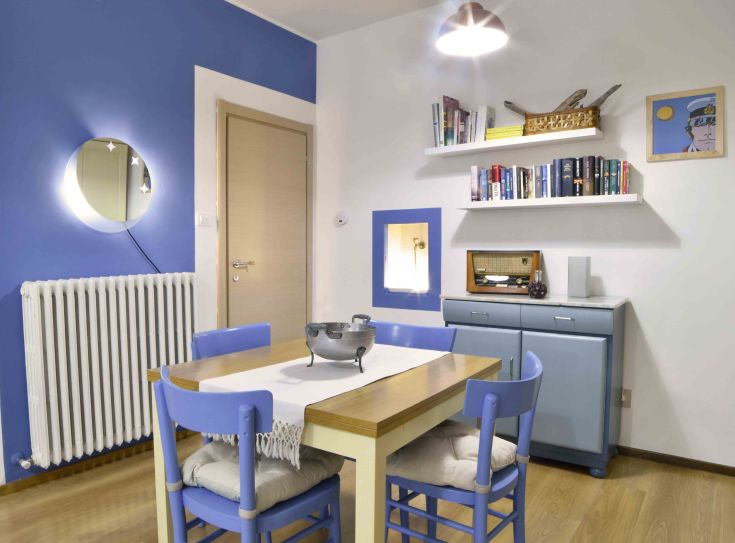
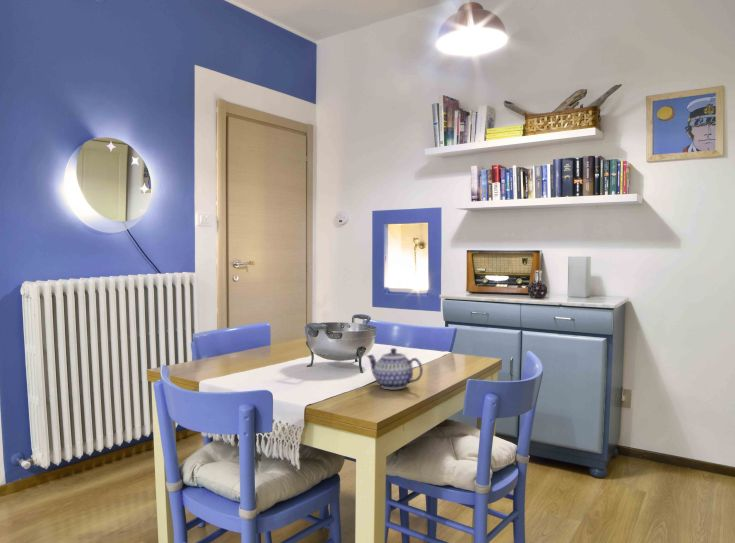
+ teapot [366,347,424,390]
